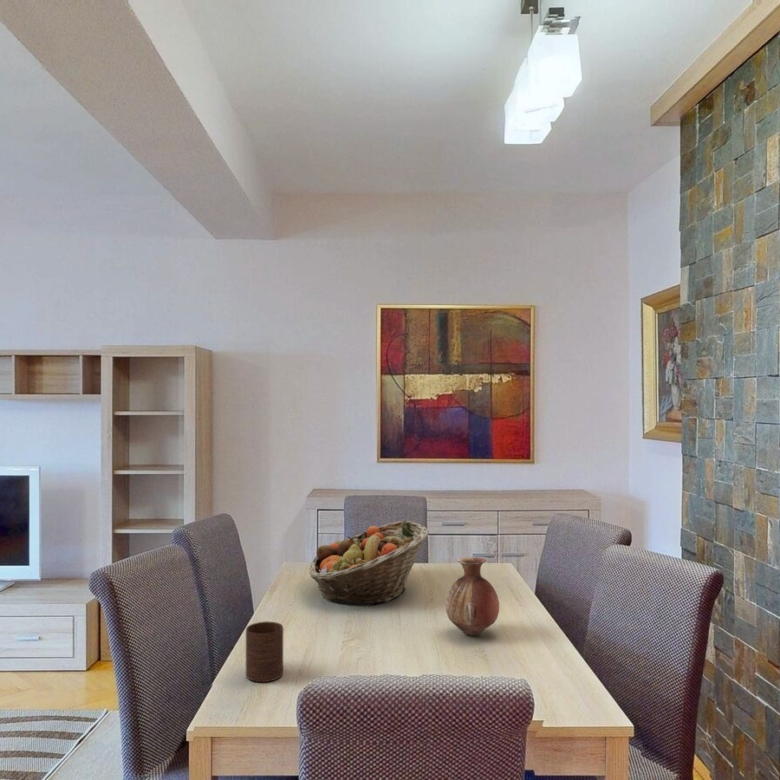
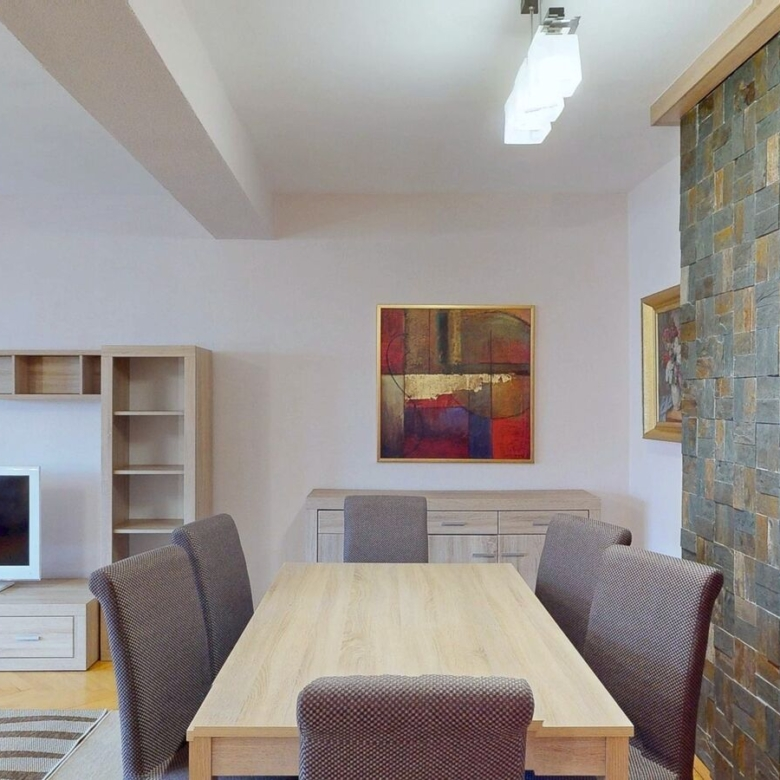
- cup [245,621,284,683]
- vase [445,556,500,636]
- fruit basket [308,520,430,607]
